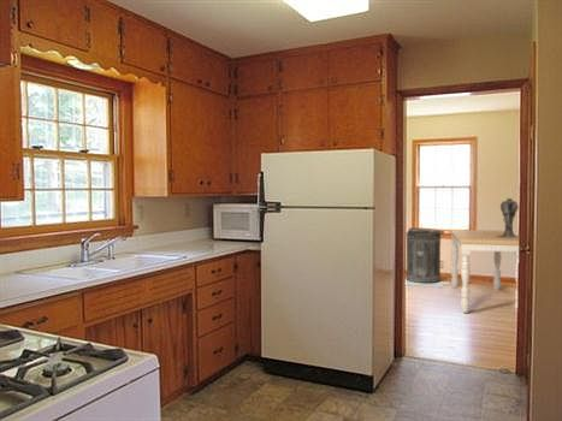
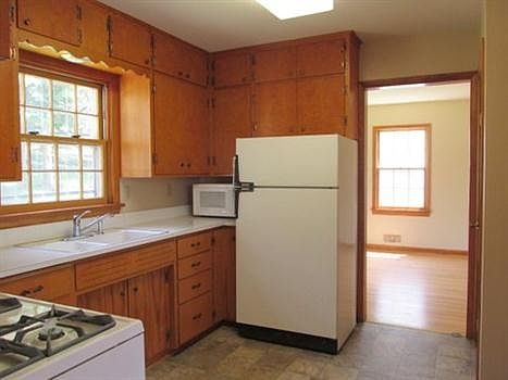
- dining table [449,229,520,314]
- decorative urn [497,197,520,238]
- trash can lid [406,226,445,284]
